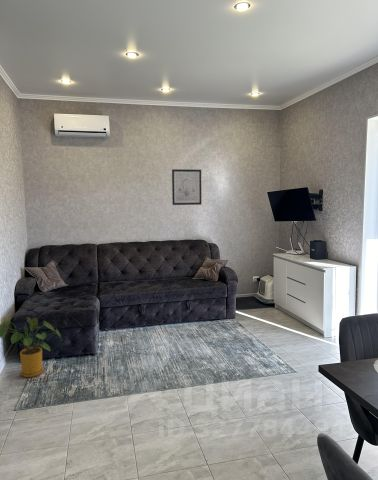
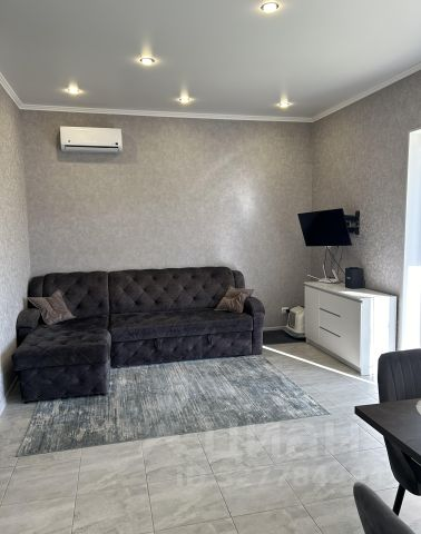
- house plant [0,316,62,378]
- wall art [171,168,202,206]
